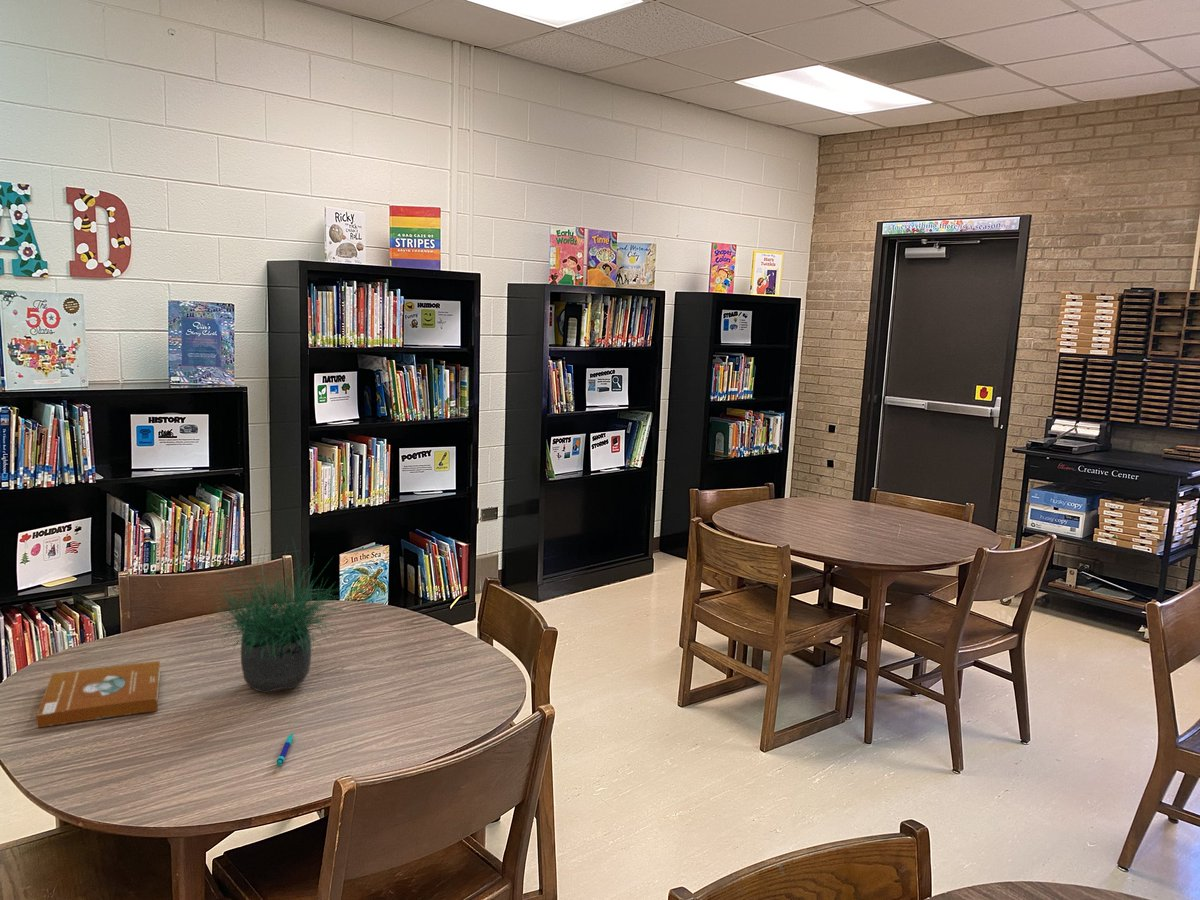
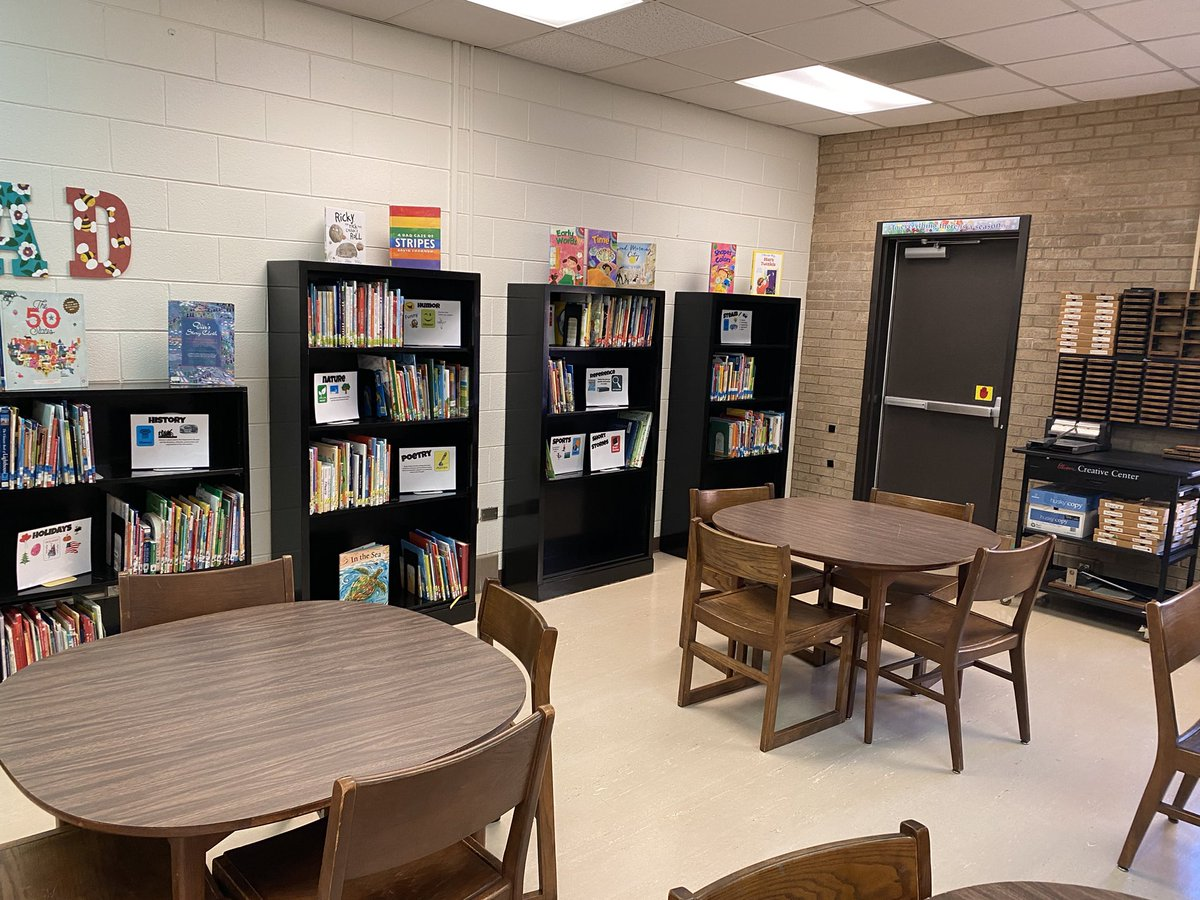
- potted plant [201,537,351,694]
- pen [276,732,294,767]
- book [35,660,161,728]
